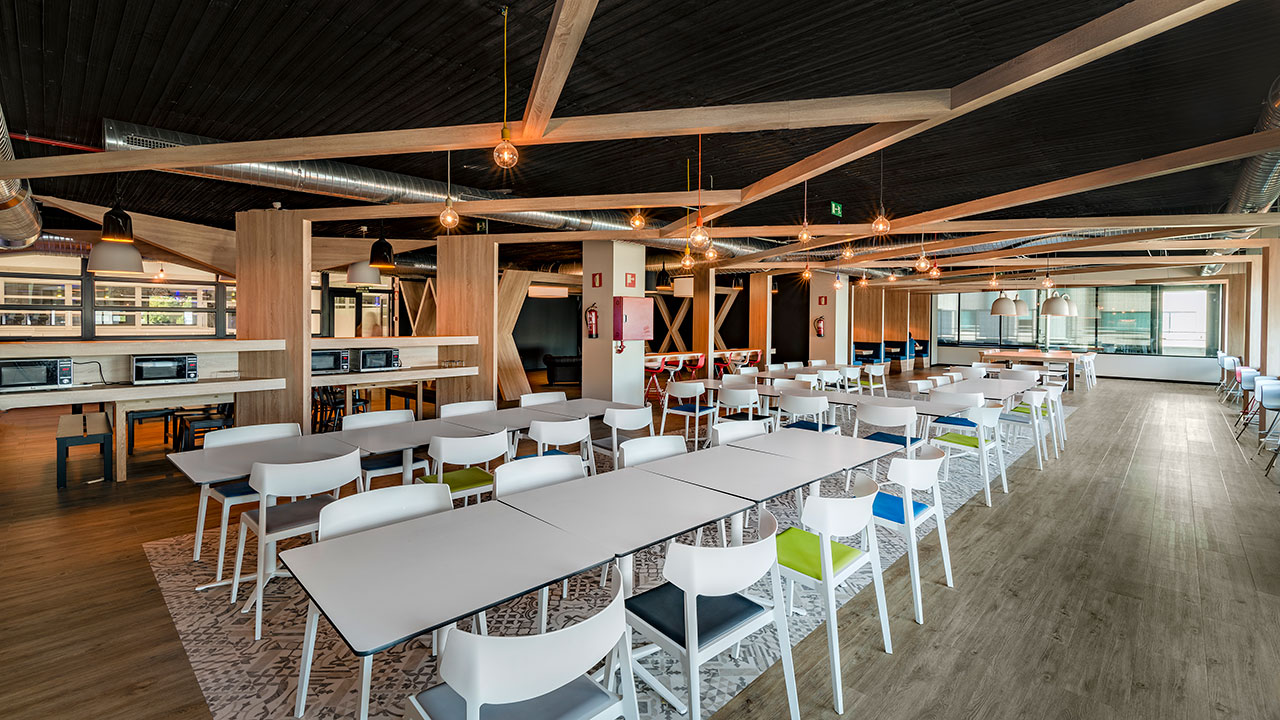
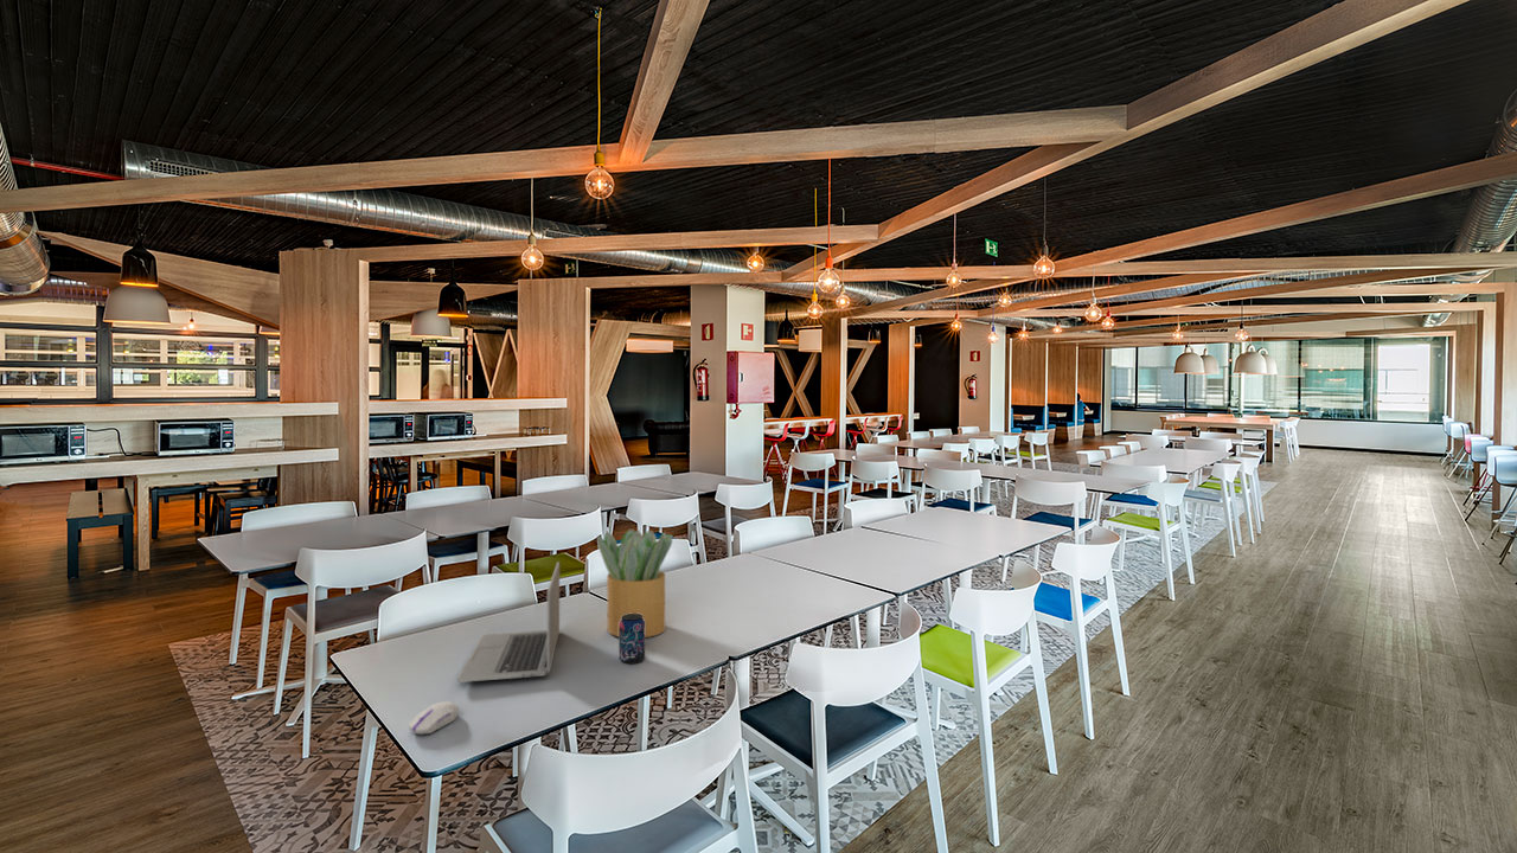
+ potted plant [596,527,673,639]
+ beverage can [617,614,646,665]
+ laptop [456,560,561,684]
+ computer mouse [408,700,460,736]
